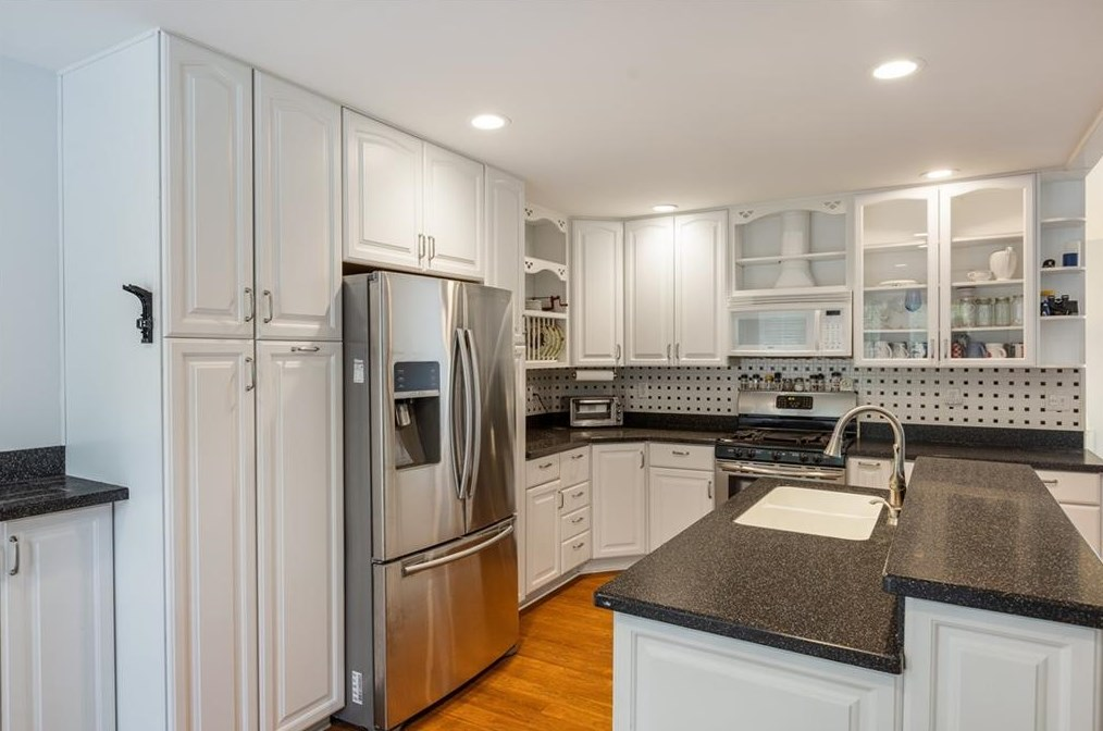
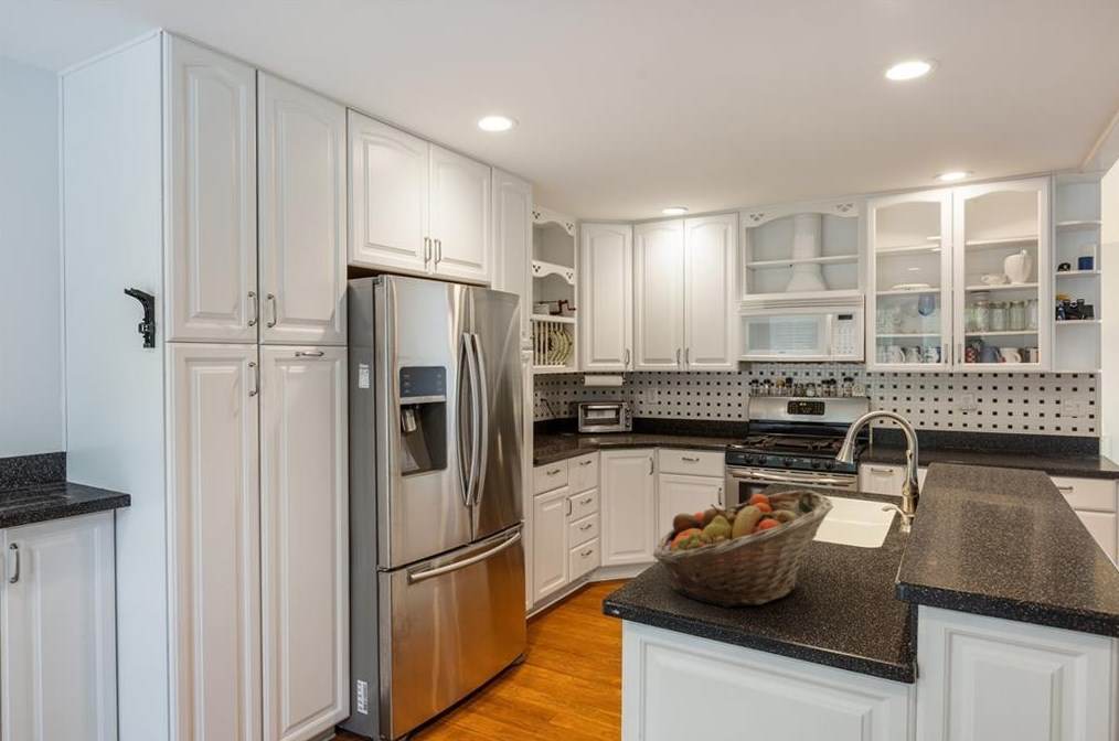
+ fruit basket [652,488,834,609]
